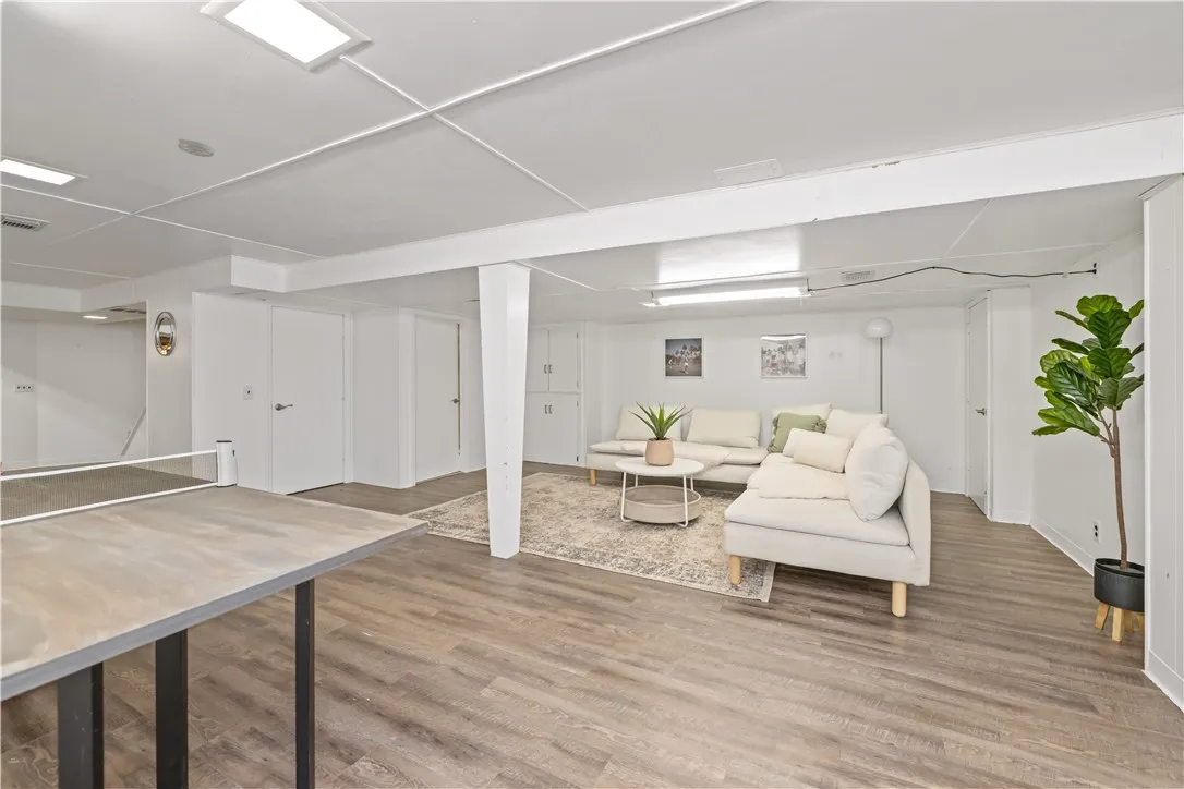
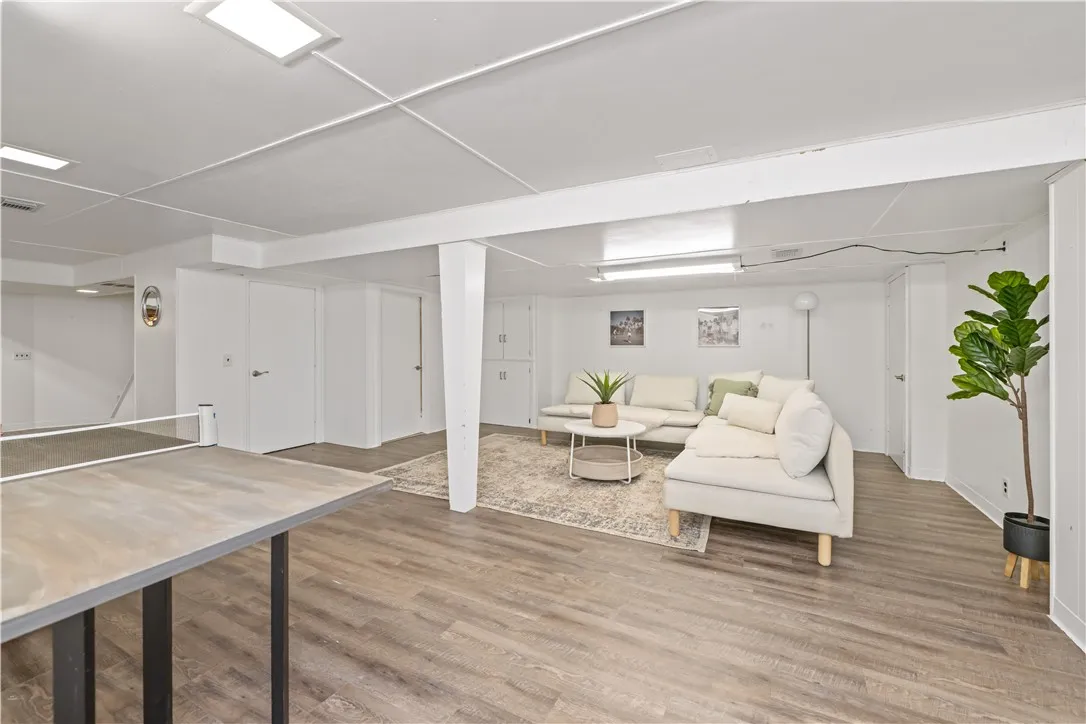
- smoke detector [177,138,217,158]
